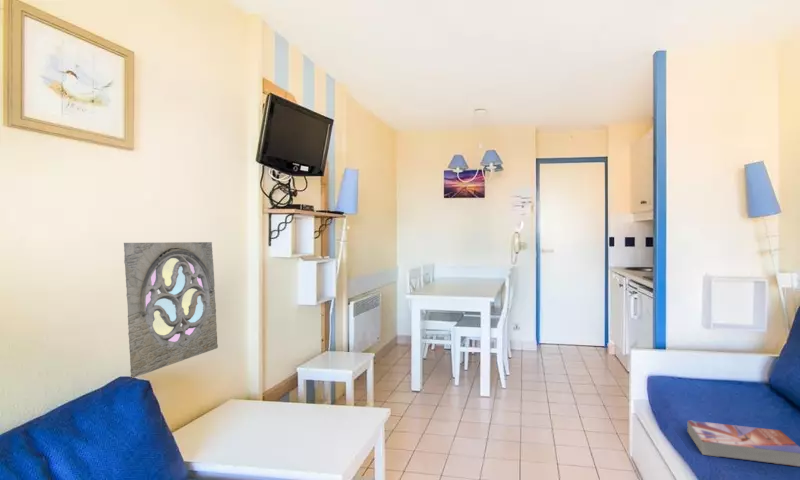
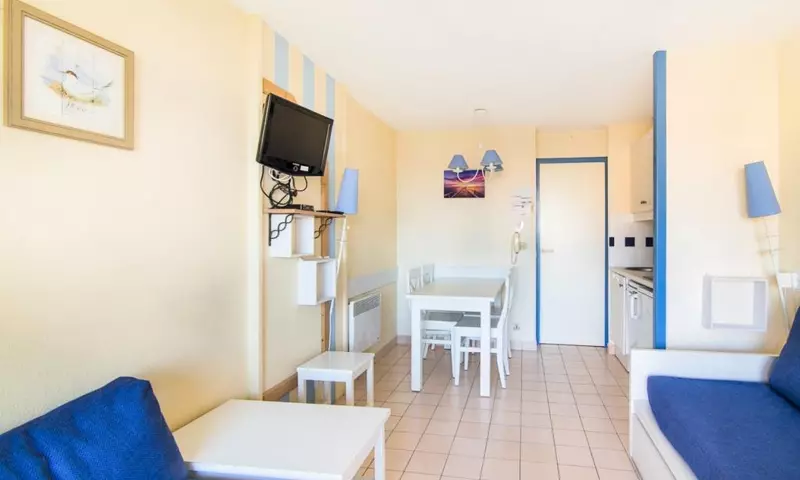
- textbook [687,419,800,468]
- wall ornament [123,241,219,379]
